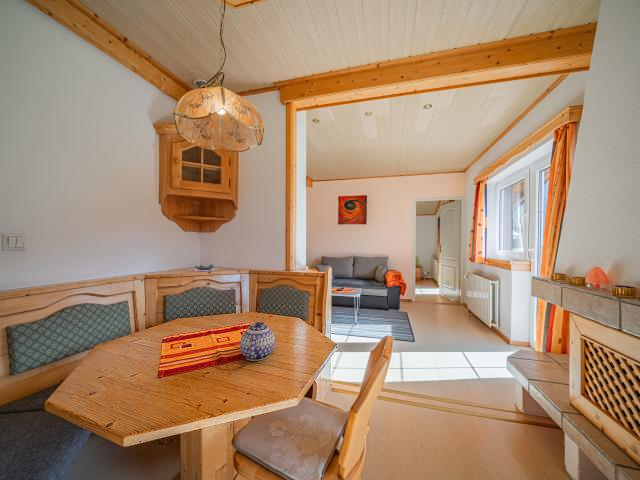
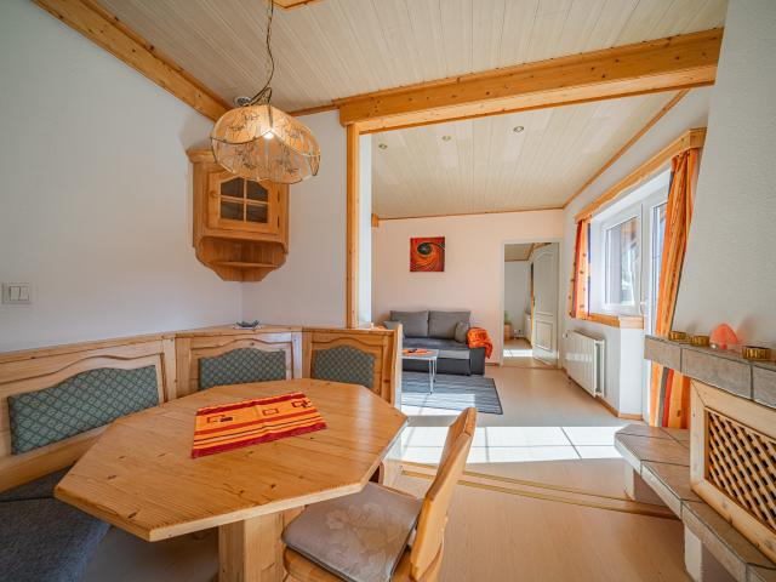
- teapot [239,321,276,362]
